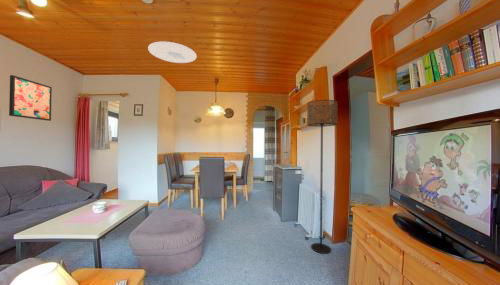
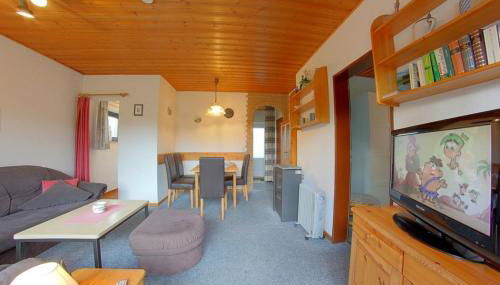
- floor lamp [306,99,338,255]
- ceiling light [147,41,198,64]
- wall art [8,74,53,122]
